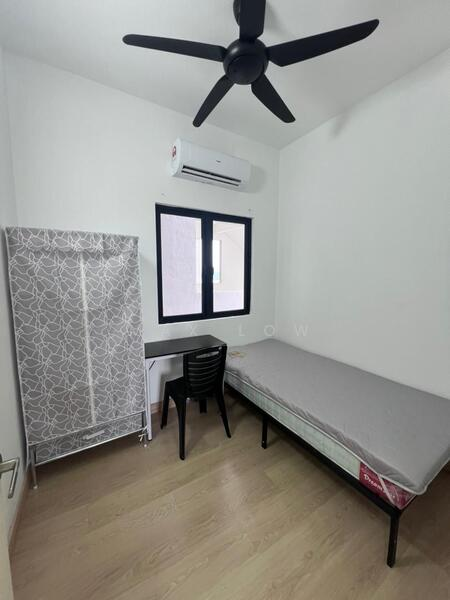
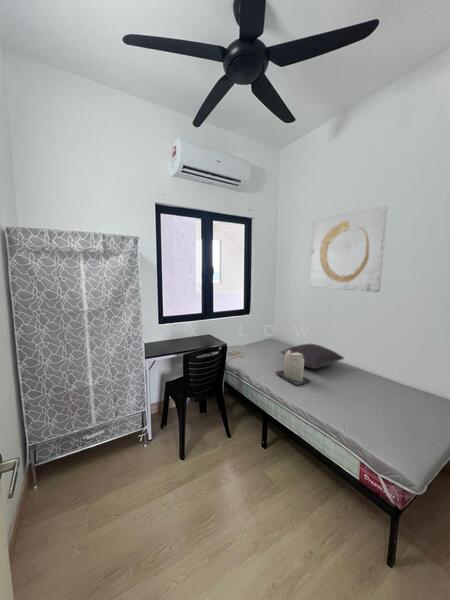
+ pillow [279,343,345,370]
+ book [274,348,312,386]
+ wall art [309,205,389,293]
